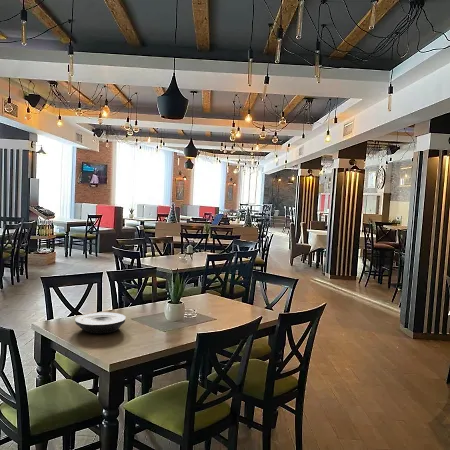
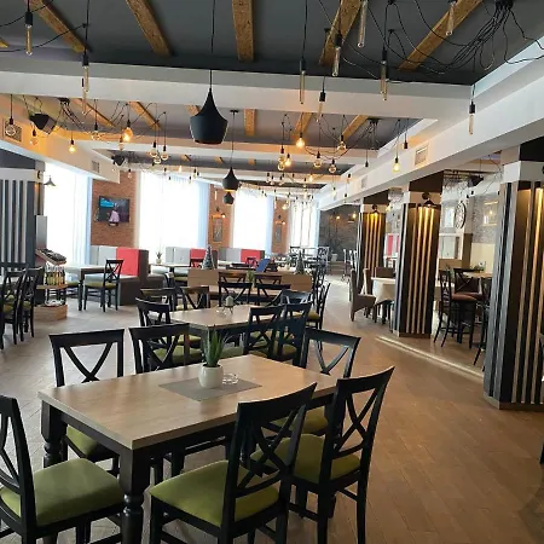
- plate [74,312,126,334]
